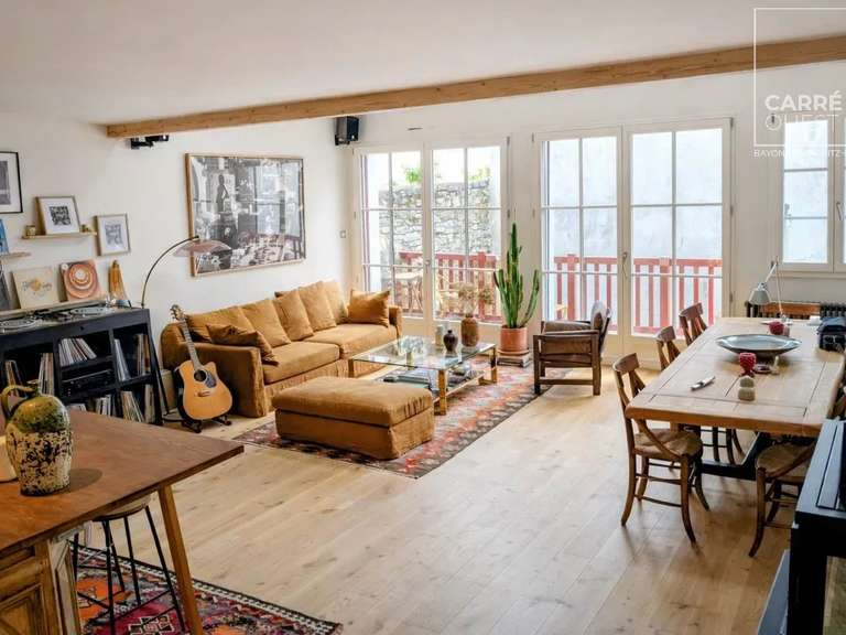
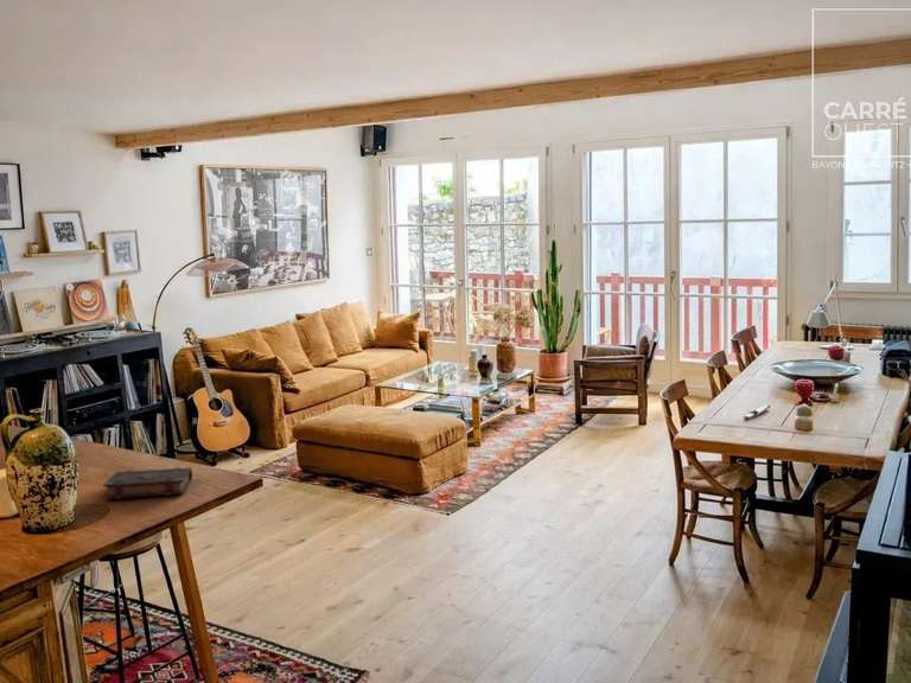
+ book [102,466,193,500]
